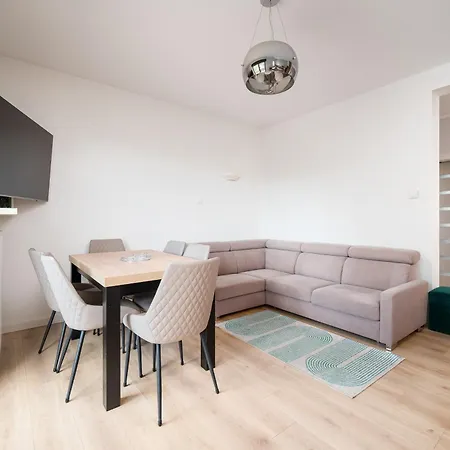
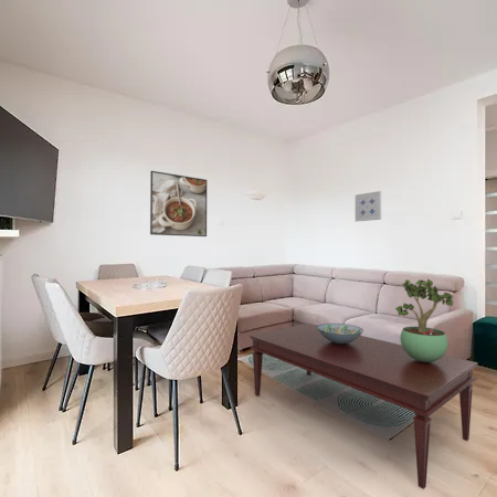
+ decorative bowl [317,322,364,343]
+ coffee table [248,322,479,490]
+ potted plant [394,278,455,362]
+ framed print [149,170,208,237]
+ wall art [355,190,382,223]
